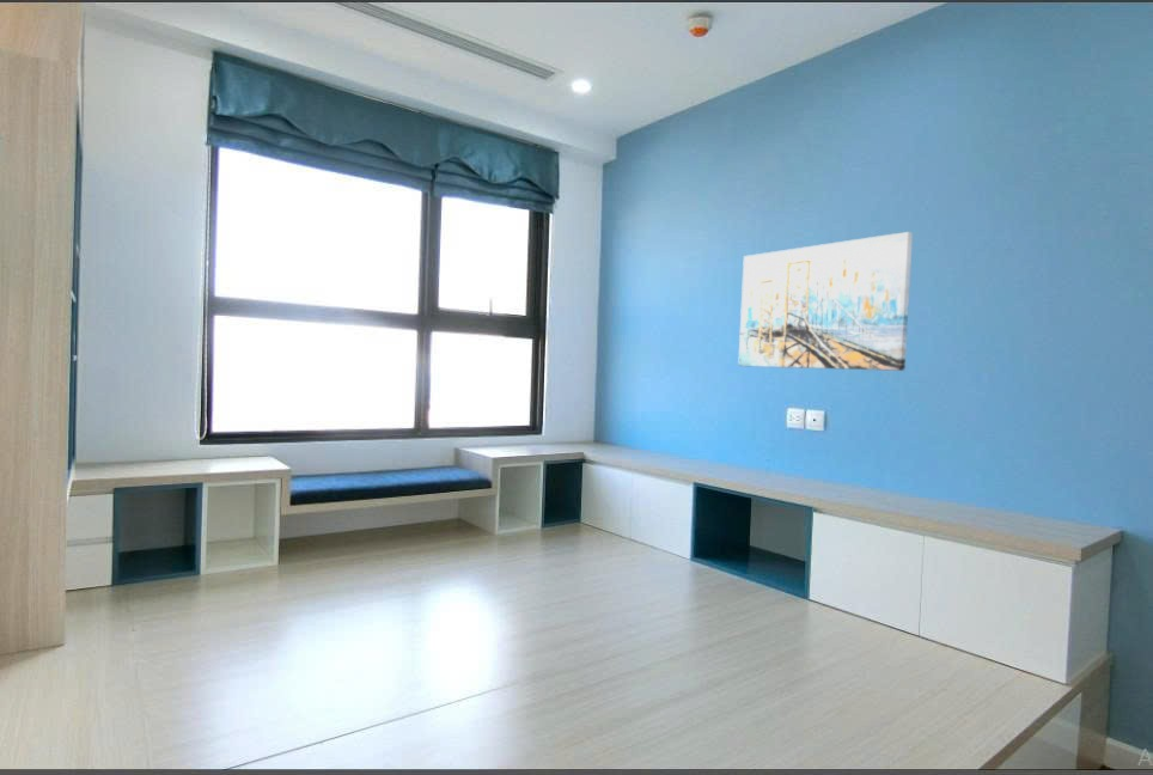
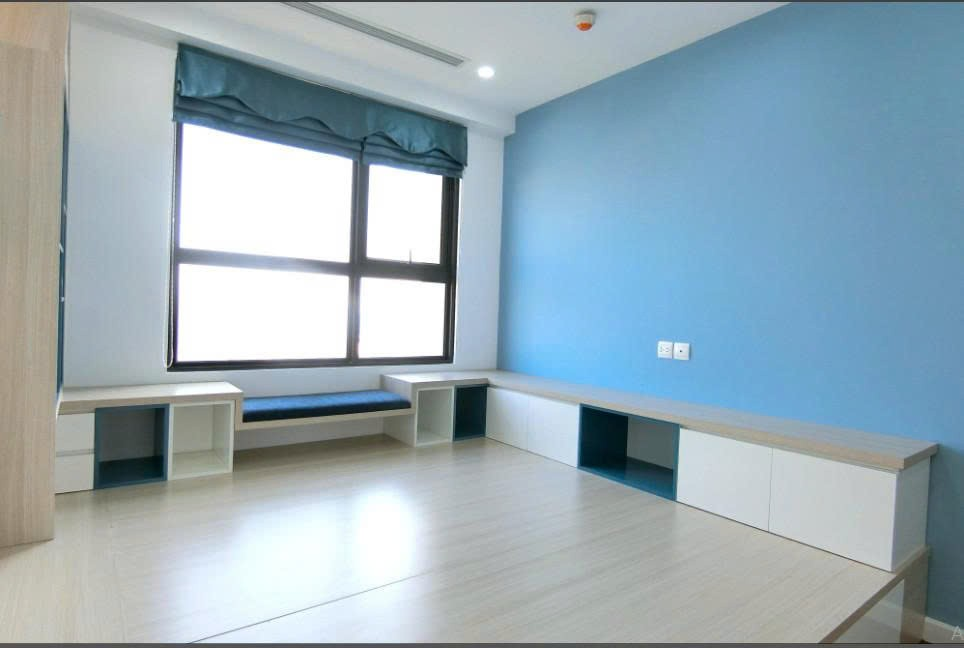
- wall art [737,231,914,372]
